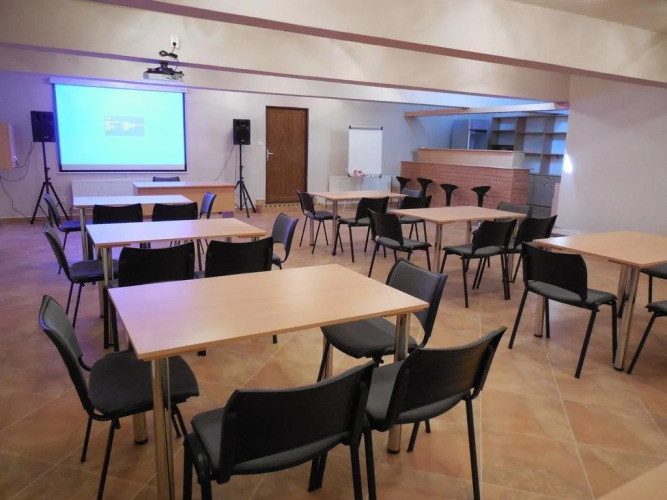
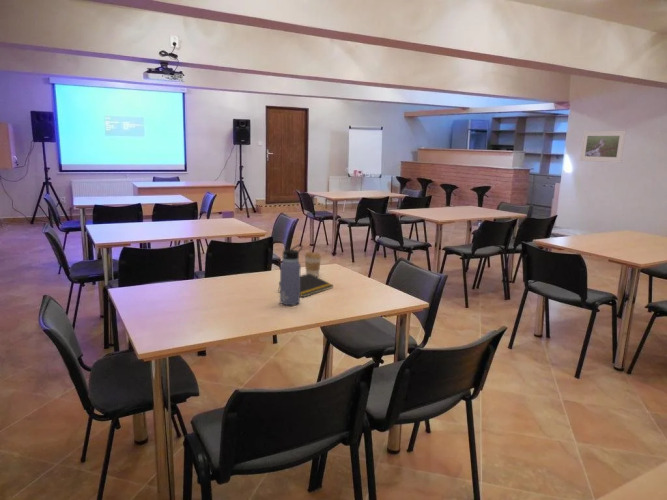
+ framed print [579,130,627,164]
+ water bottle [279,243,304,306]
+ notepad [277,273,334,298]
+ coffee cup [304,251,322,277]
